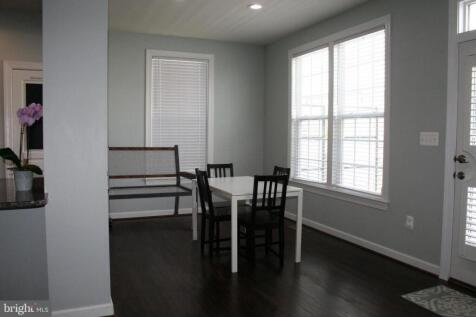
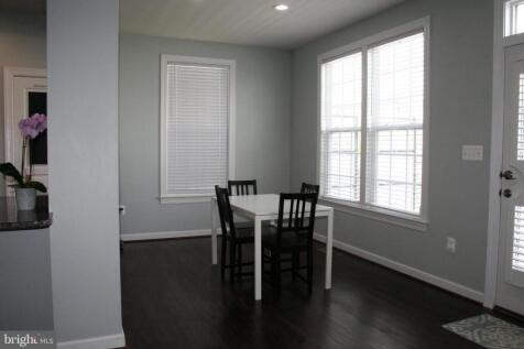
- bench [107,144,200,231]
